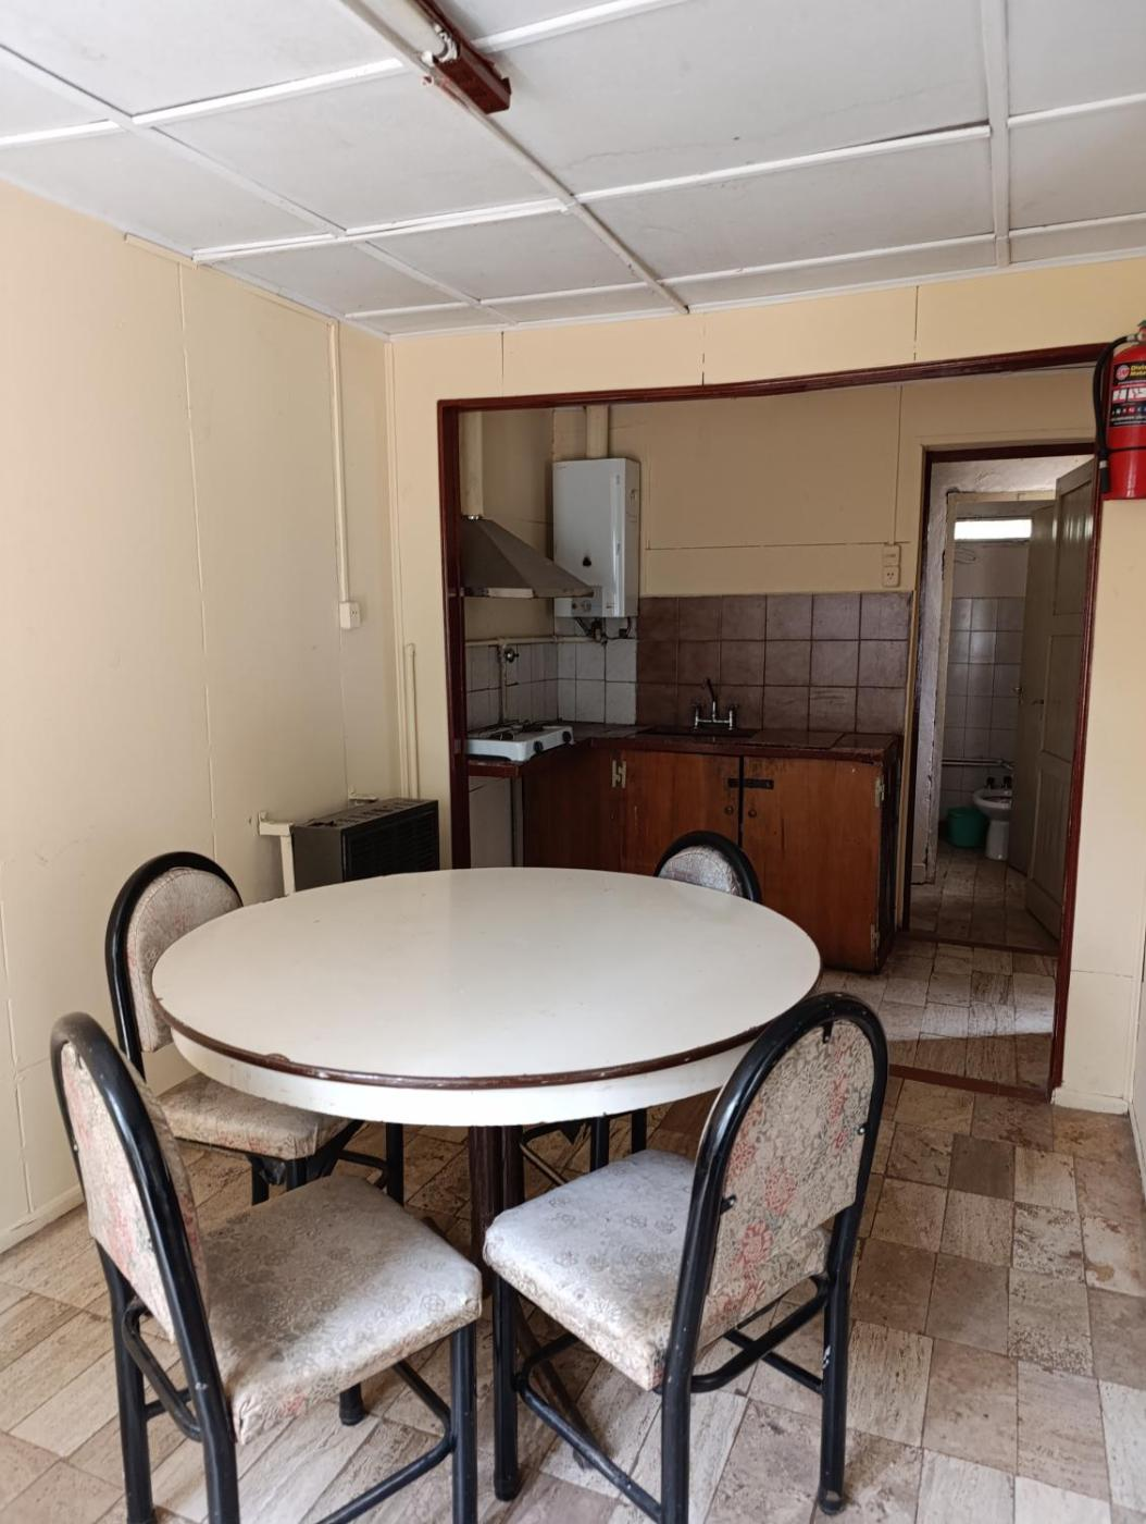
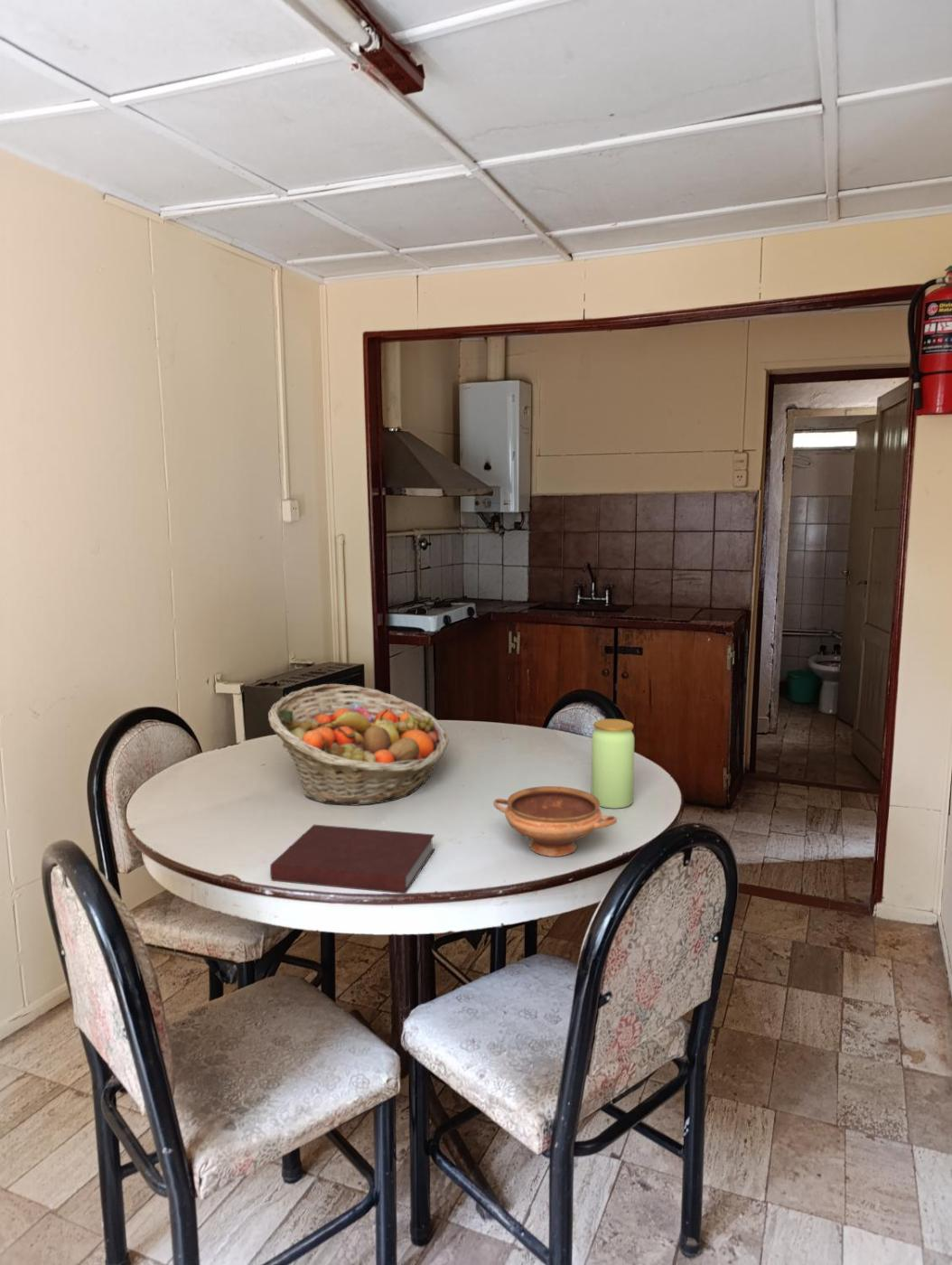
+ notebook [269,824,435,895]
+ jar [591,718,635,810]
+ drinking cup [492,785,618,857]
+ fruit basket [267,683,449,806]
